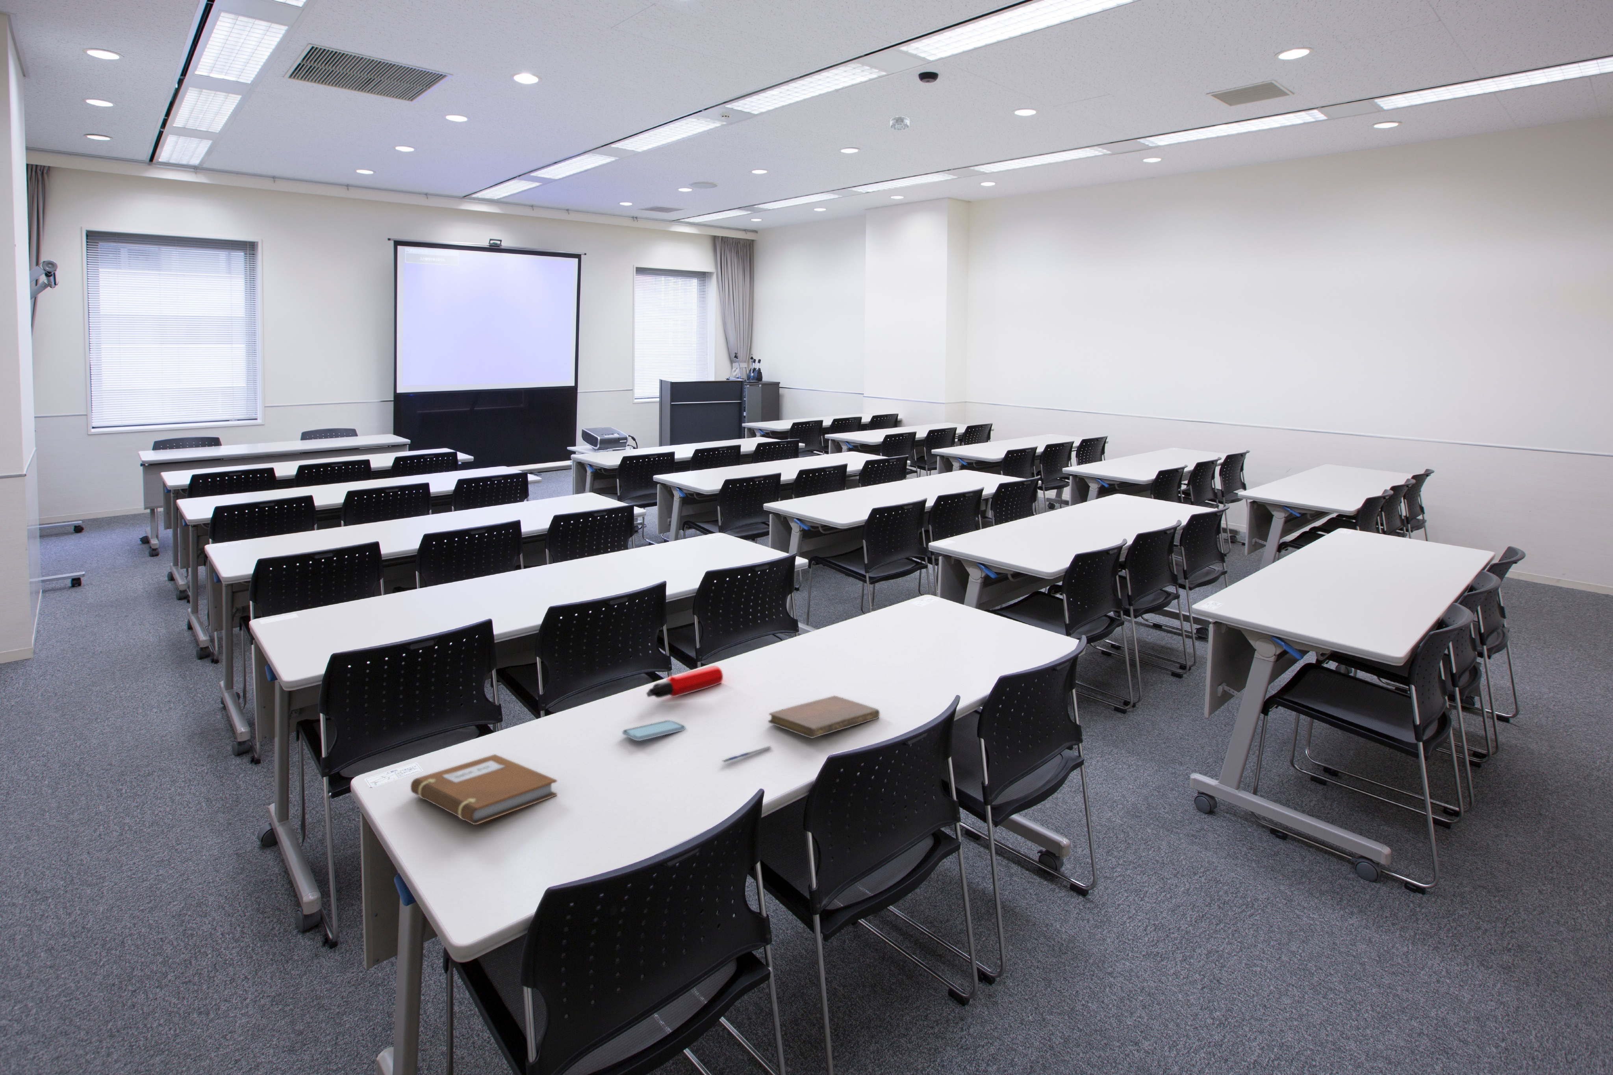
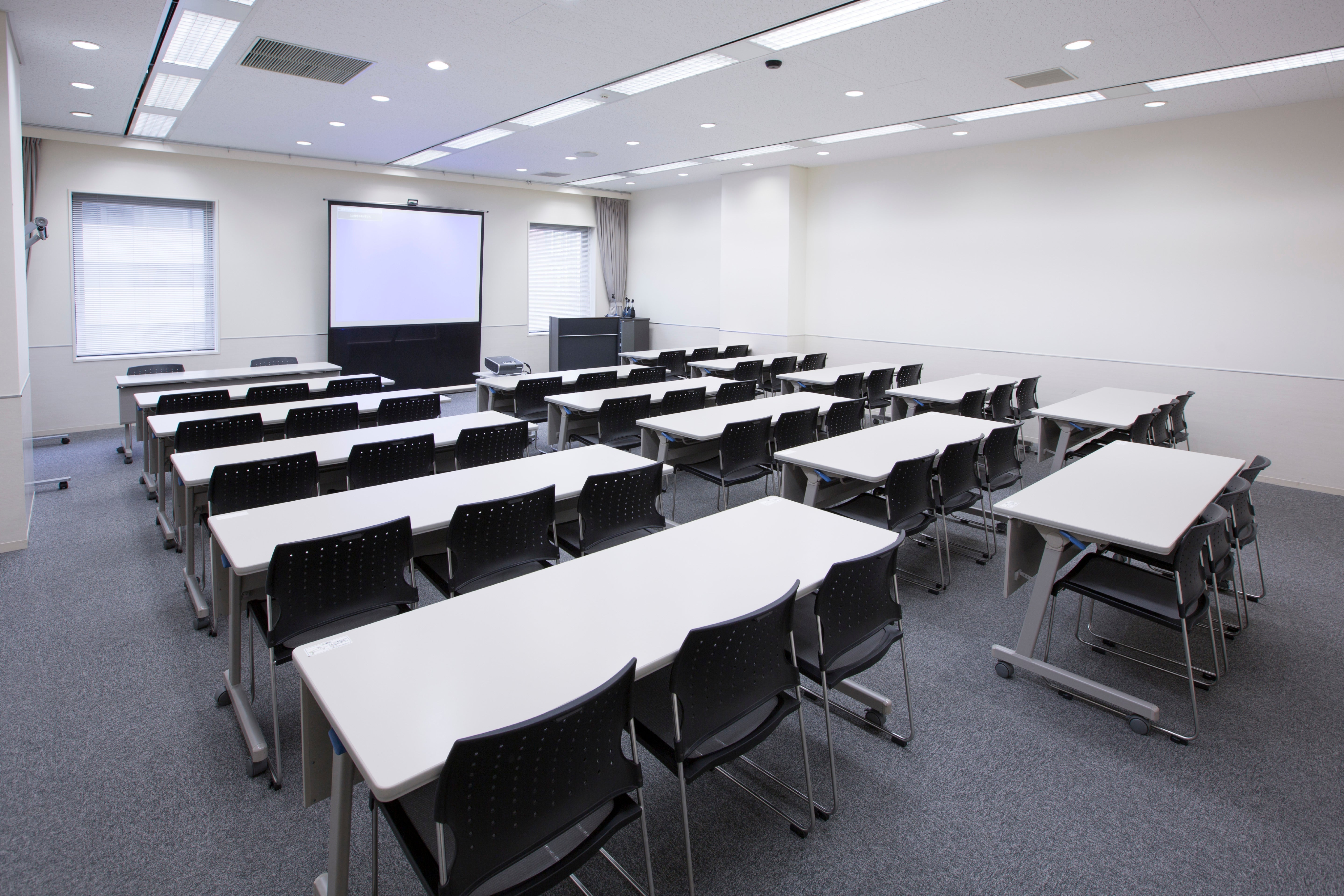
- smoke detector [889,115,910,131]
- water bottle [646,665,724,698]
- smartphone [622,720,685,741]
- notebook [768,696,880,739]
- pen [721,745,772,763]
- notebook [410,753,558,825]
